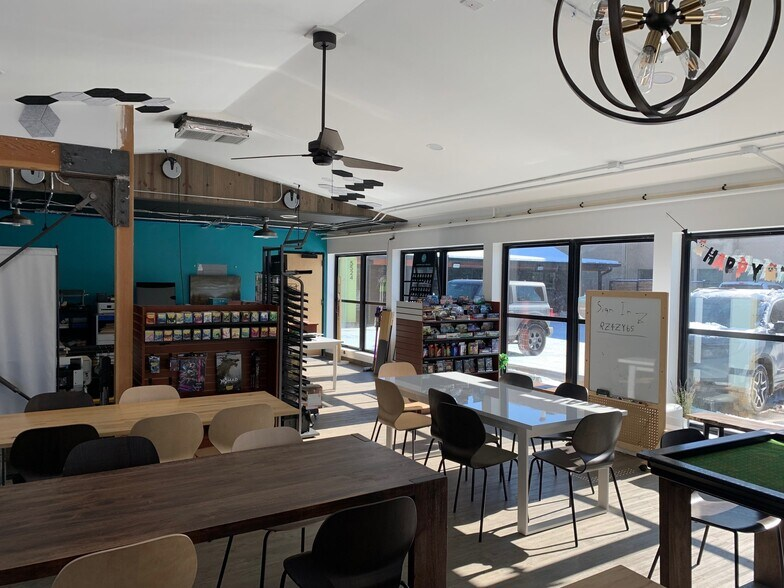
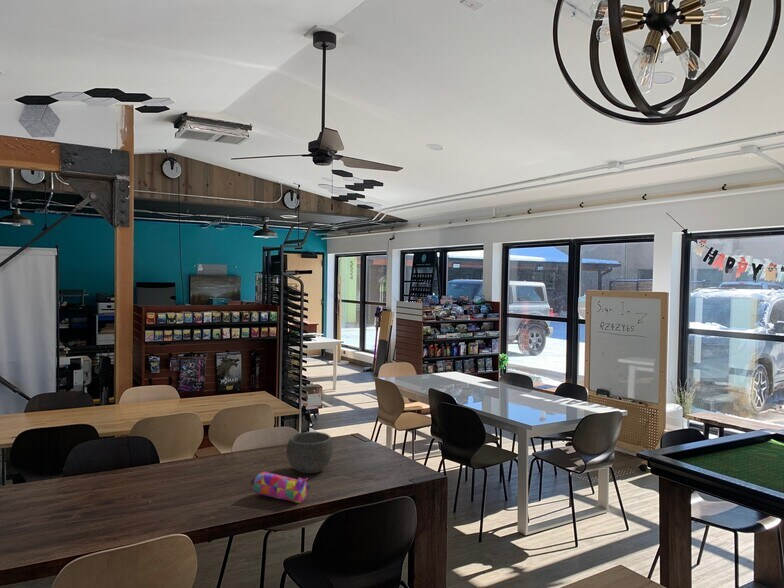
+ bowl [285,431,334,474]
+ pencil case [252,471,311,504]
